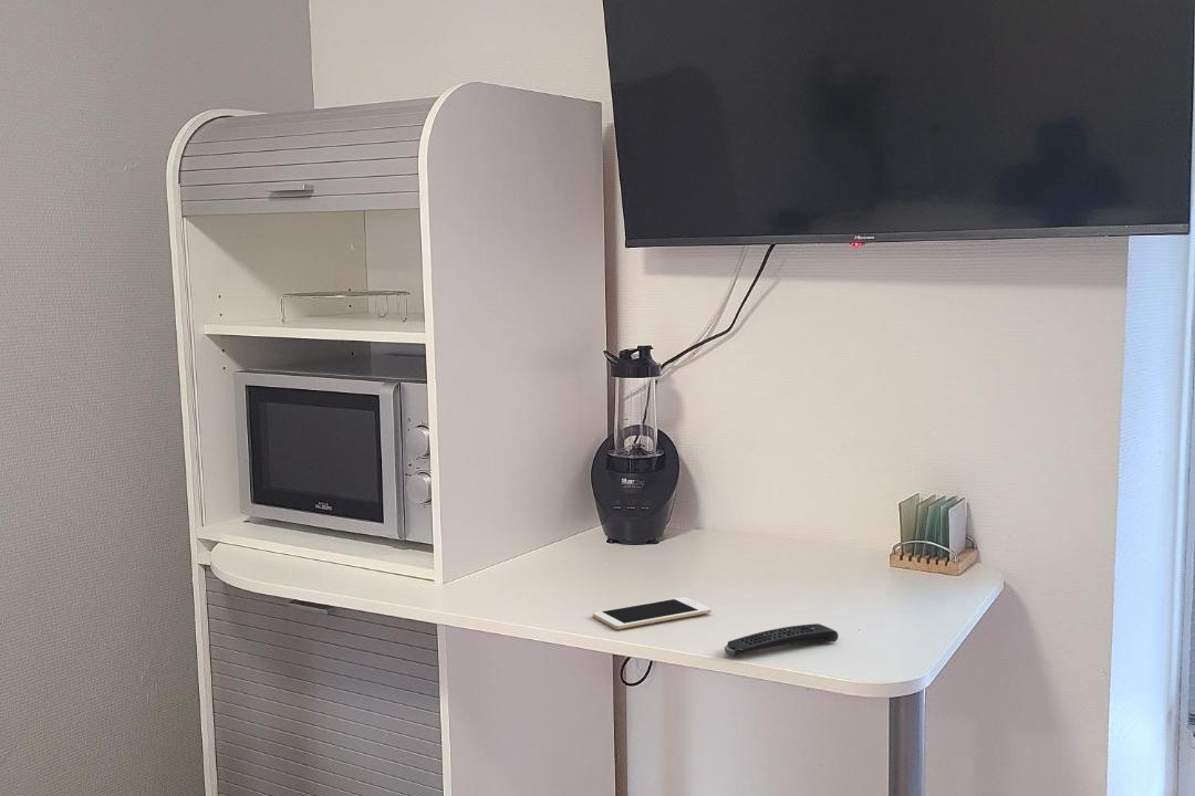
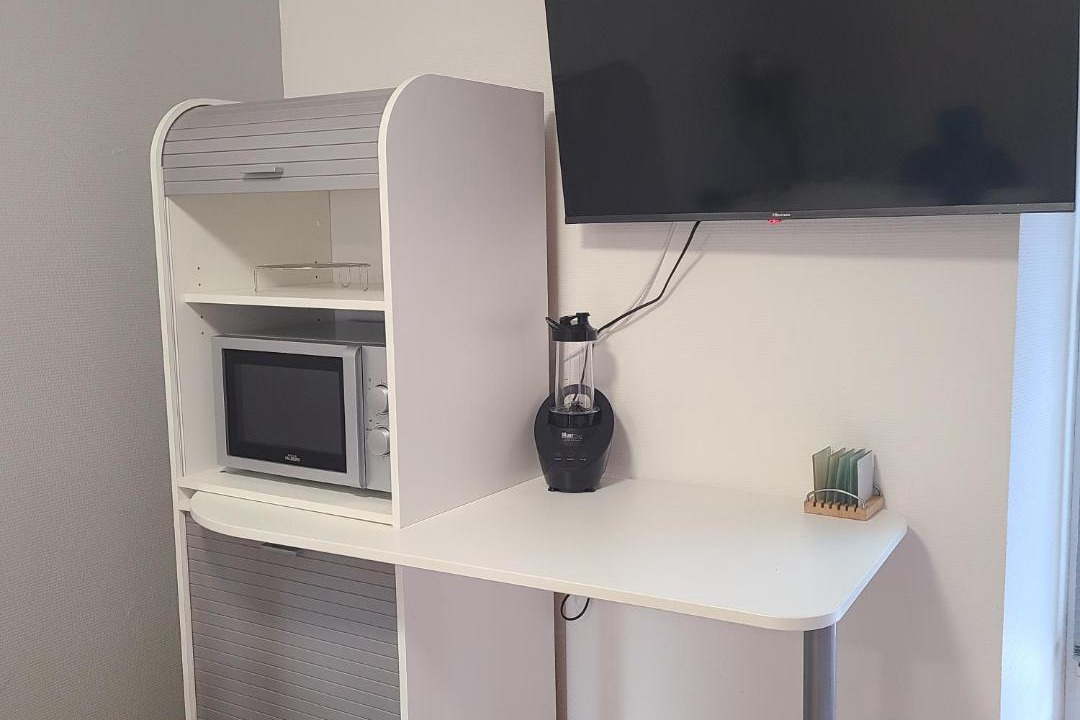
- remote control [724,622,840,657]
- cell phone [592,596,713,630]
